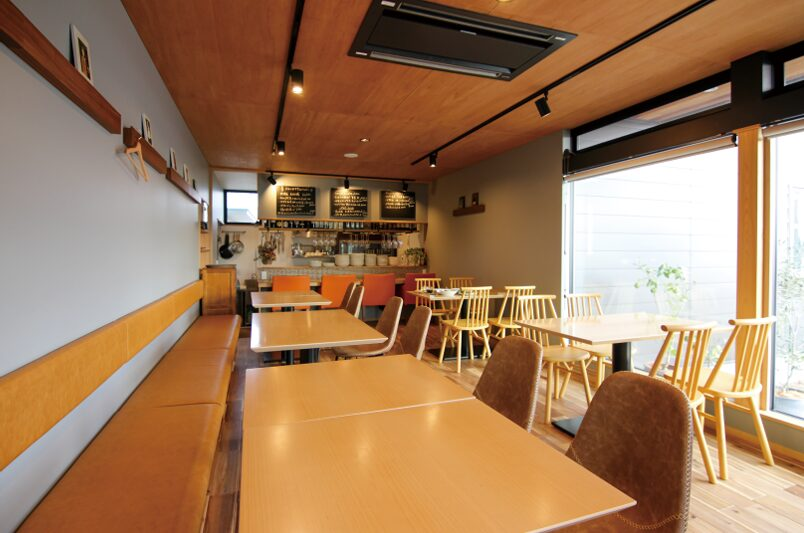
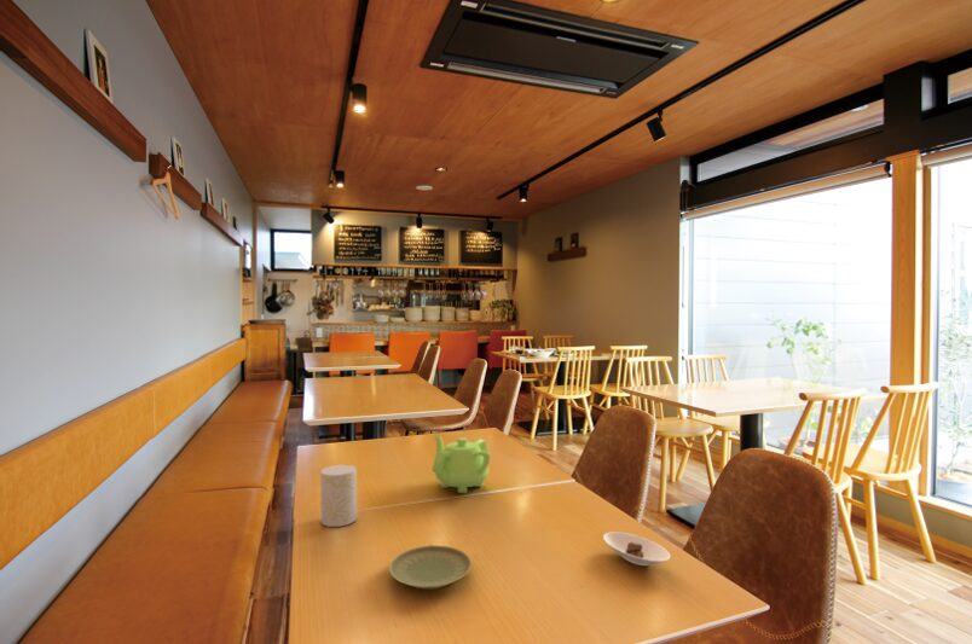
+ plate [388,544,473,590]
+ cup [320,464,358,528]
+ saucer [602,530,671,567]
+ teapot [430,433,492,494]
